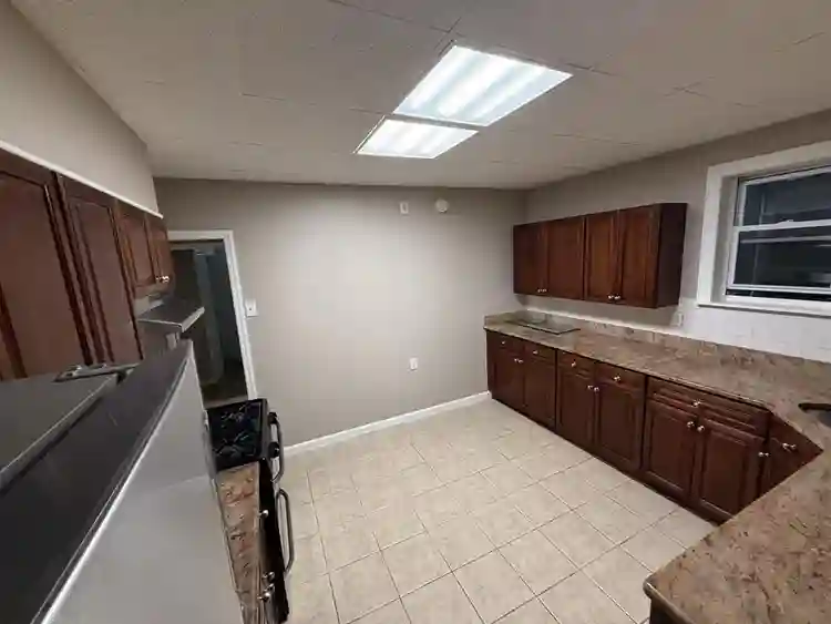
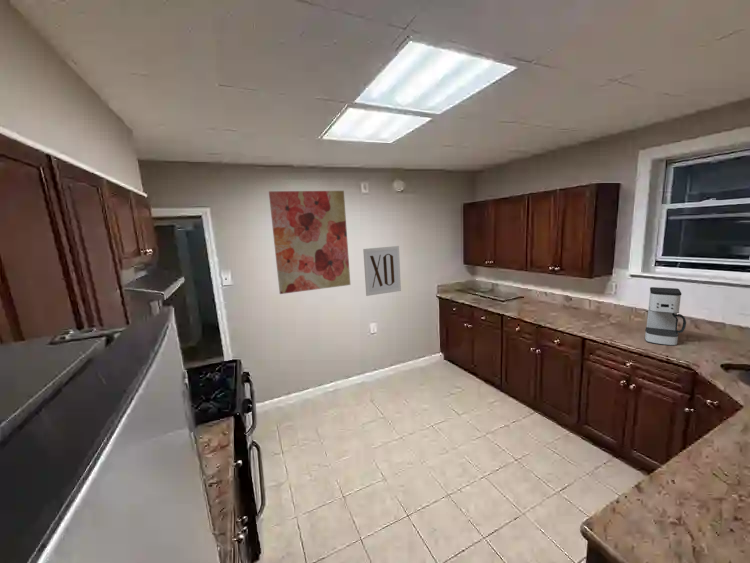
+ coffee maker [644,286,687,347]
+ wall art [268,190,351,295]
+ wall art [362,245,402,297]
